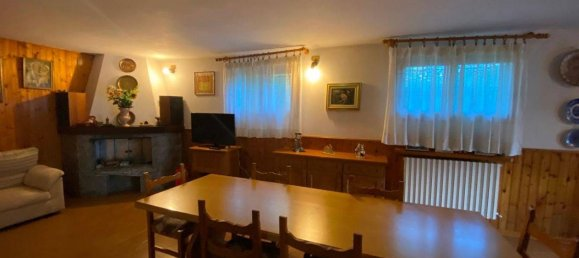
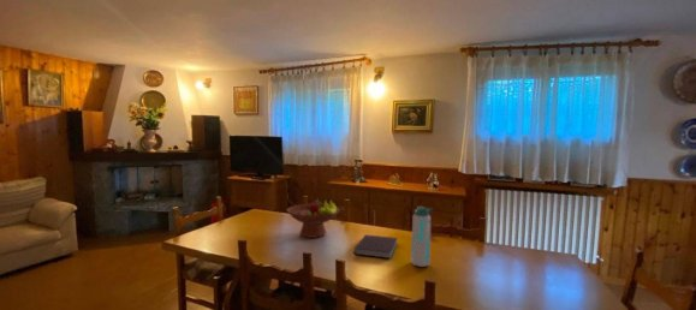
+ fruit bowl [286,196,341,239]
+ water bottle [410,205,433,268]
+ notebook [352,233,399,260]
